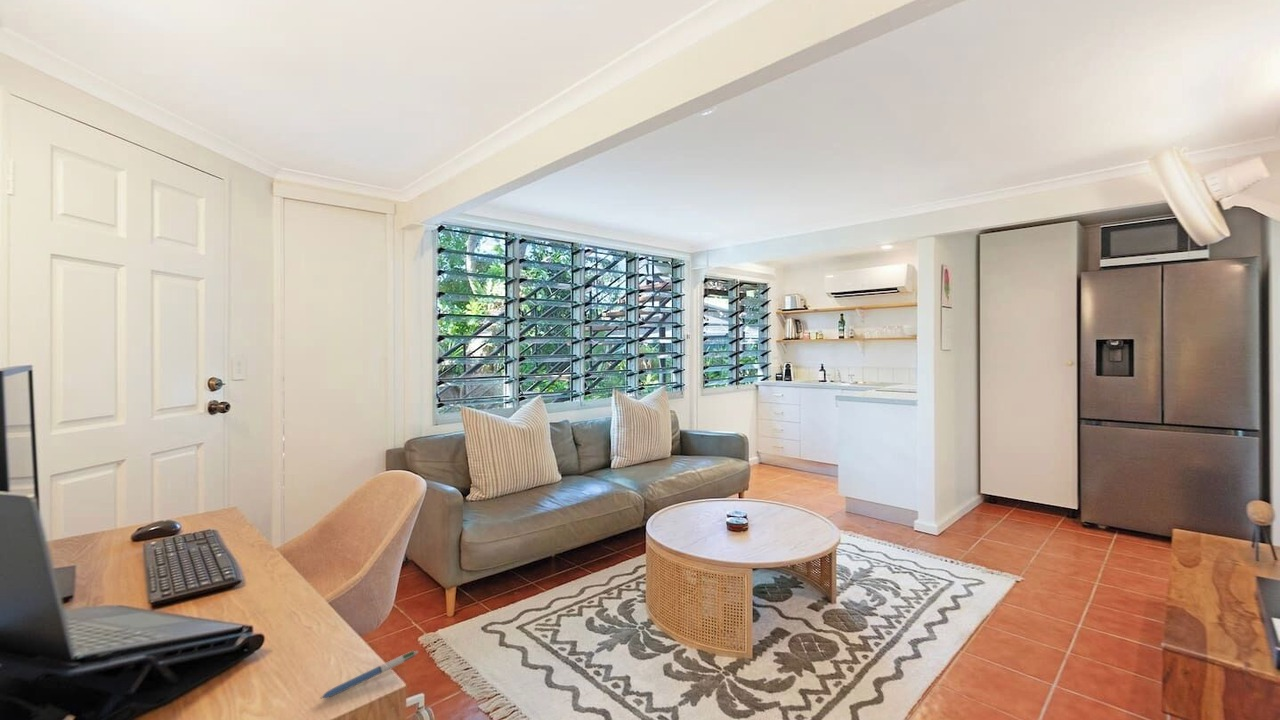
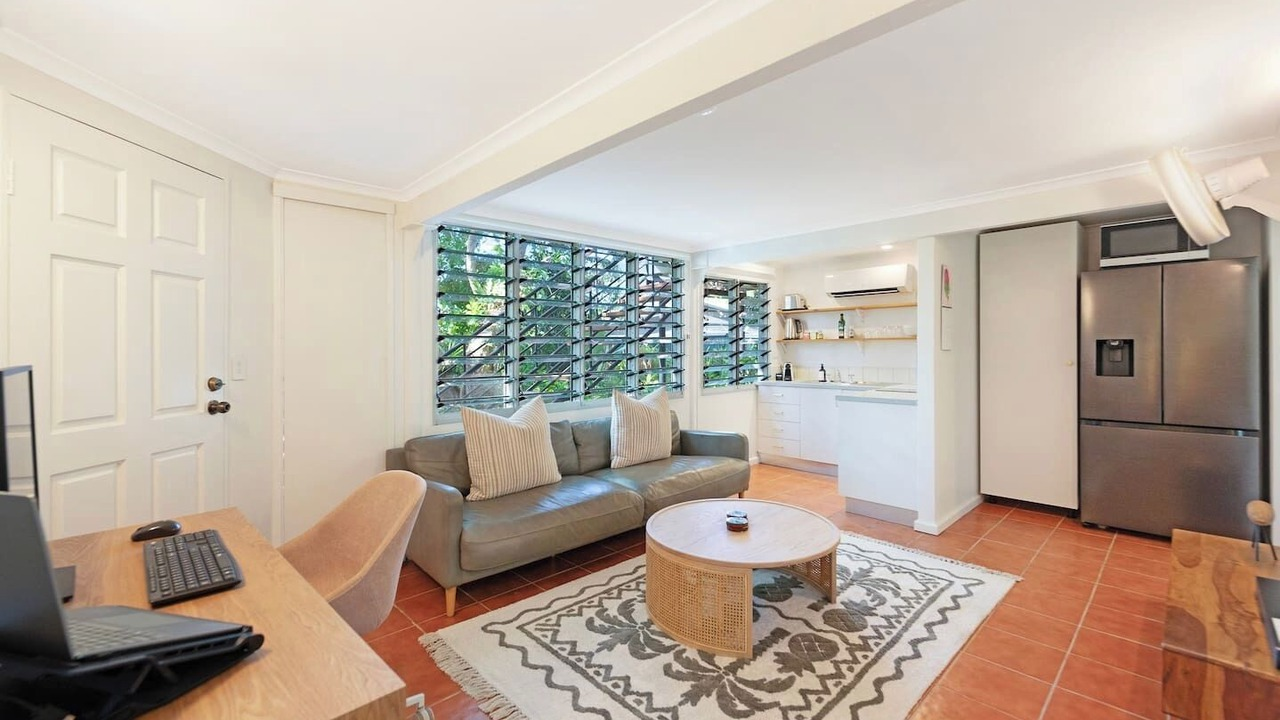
- pen [319,650,419,700]
